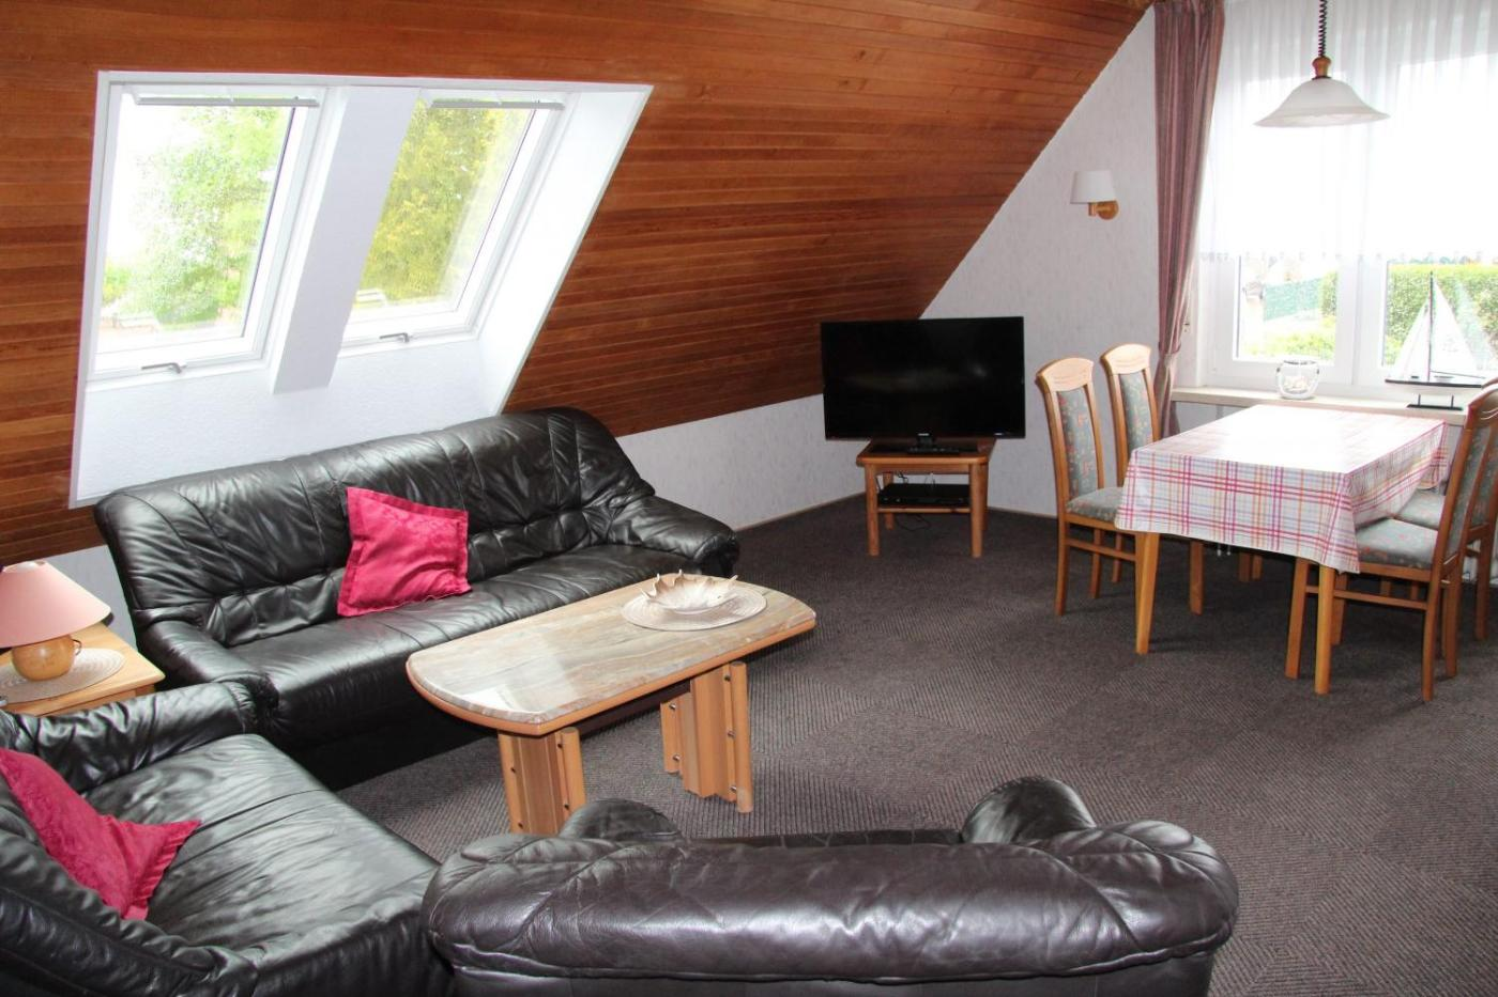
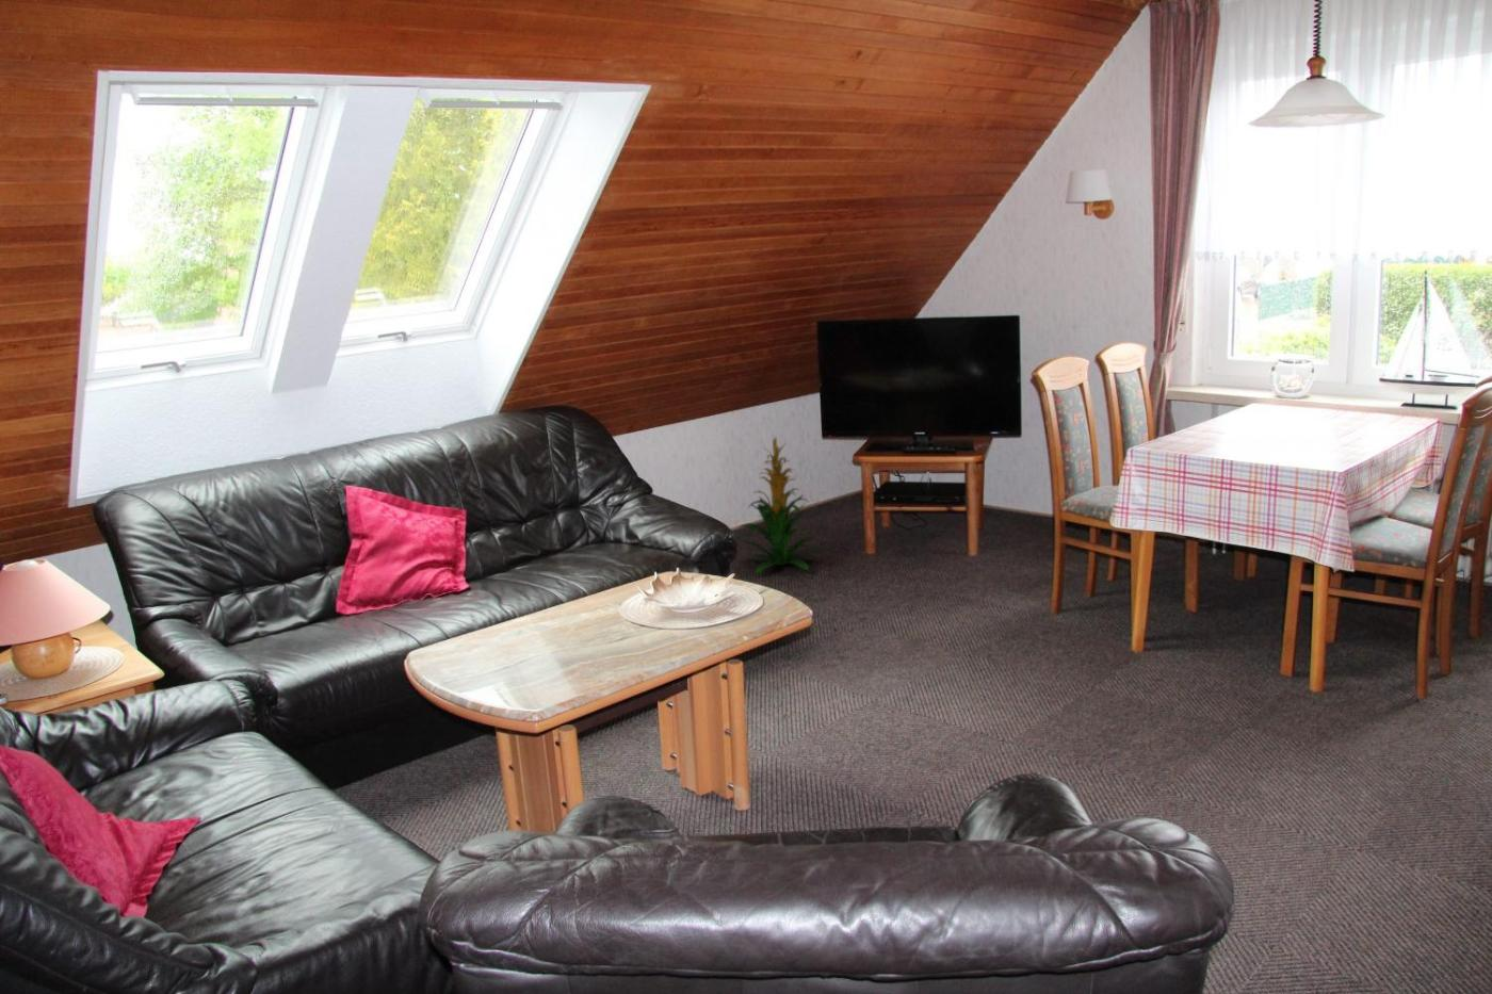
+ indoor plant [738,436,825,576]
